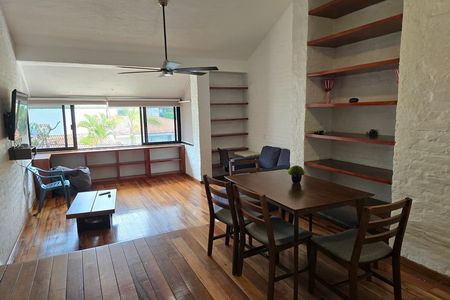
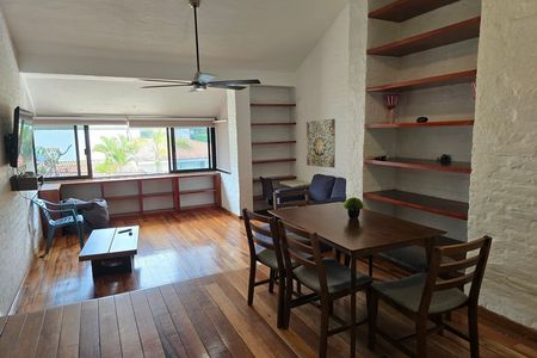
+ wall art [305,118,337,168]
